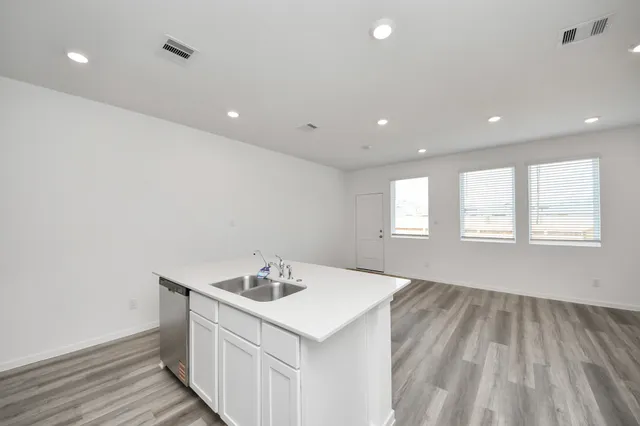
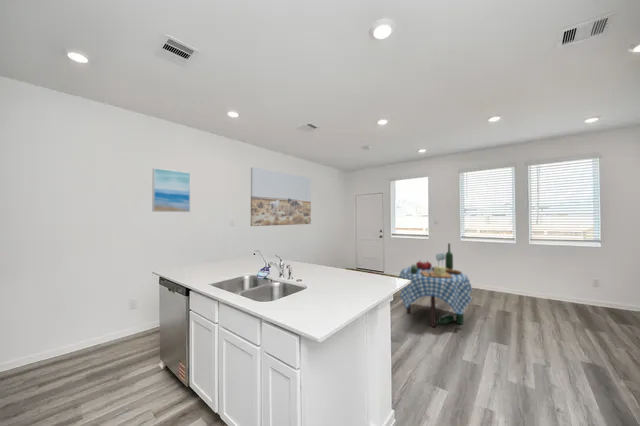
+ wall art [250,167,312,227]
+ wall art [151,167,191,213]
+ dining table [398,242,473,328]
